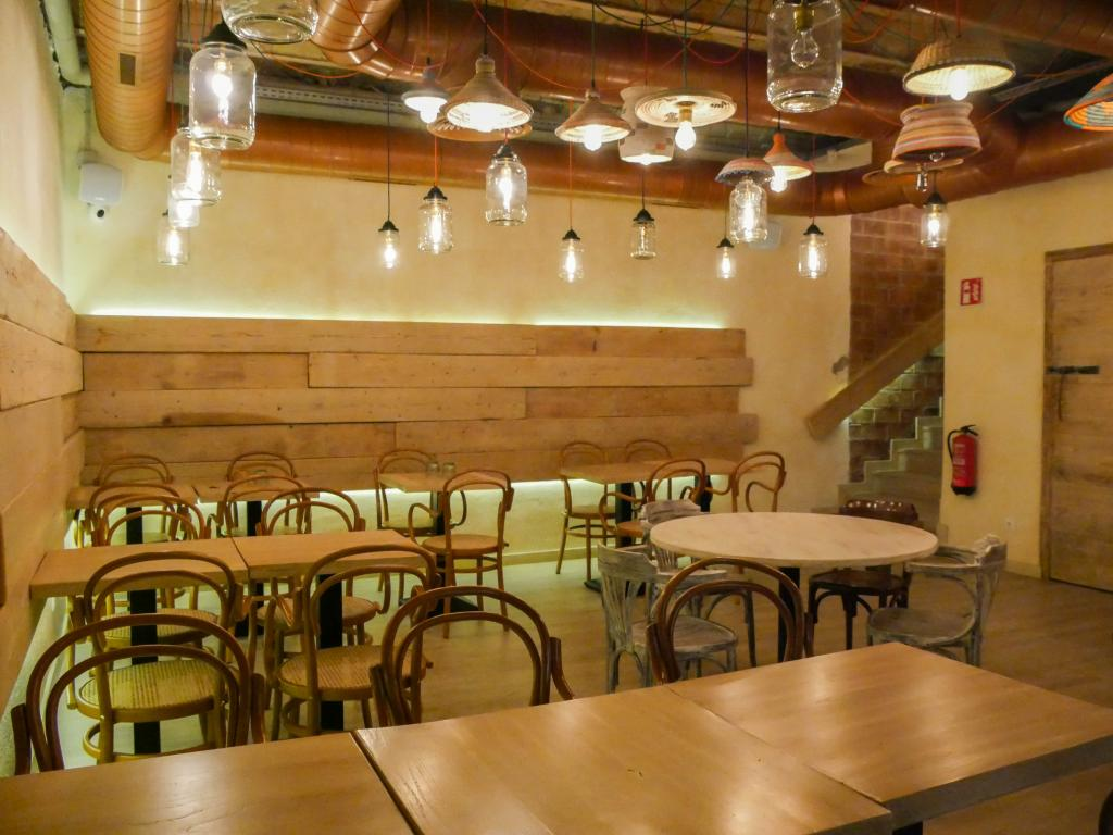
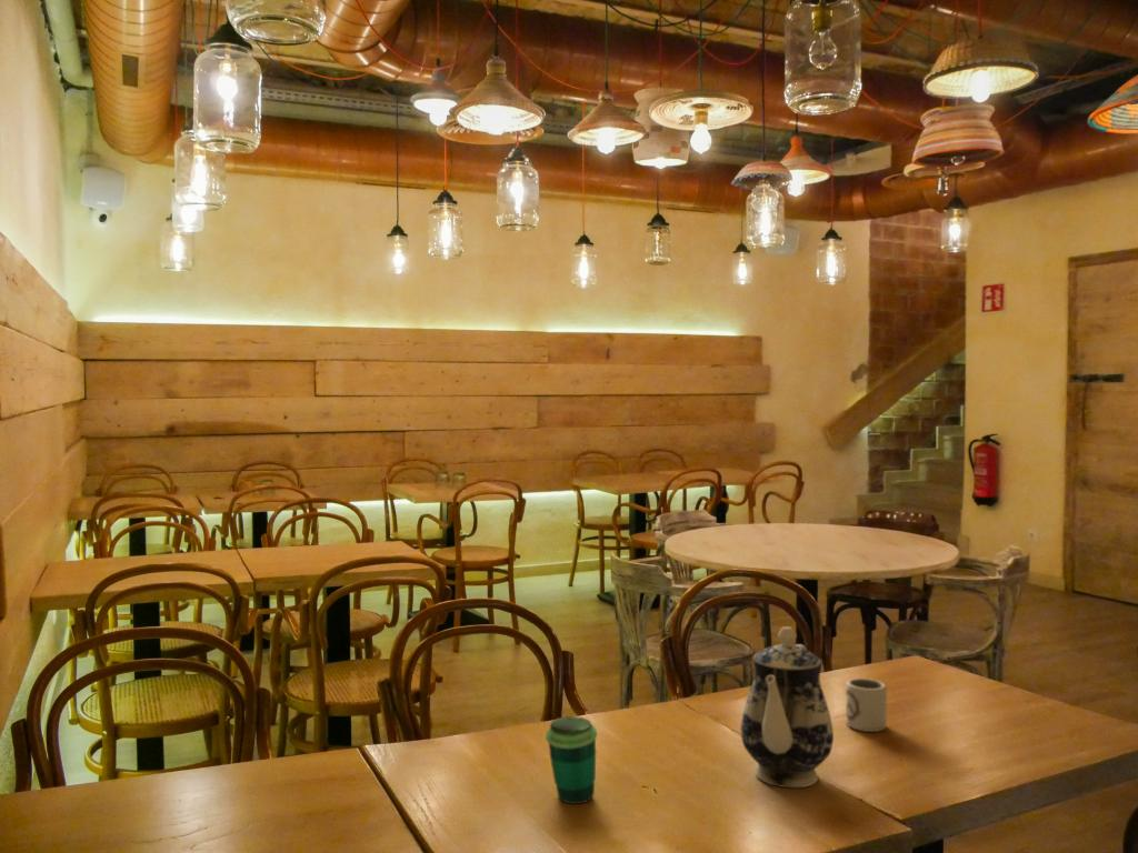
+ cup [845,678,888,733]
+ teapot [740,625,835,789]
+ cup [545,715,598,805]
